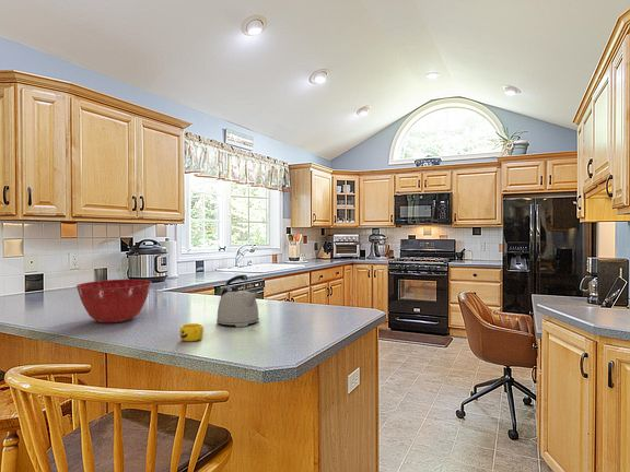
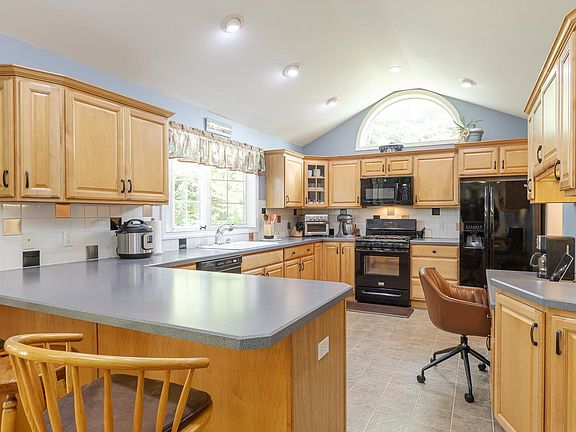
- kettle [215,274,260,328]
- cup [179,322,205,342]
- mixing bowl [75,279,153,324]
